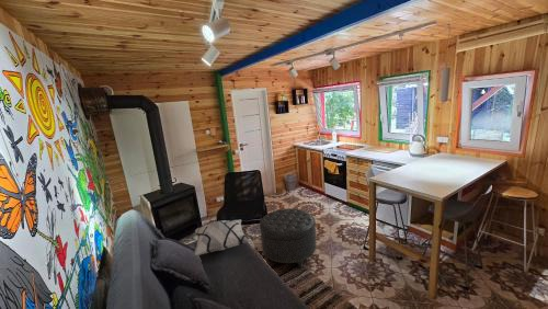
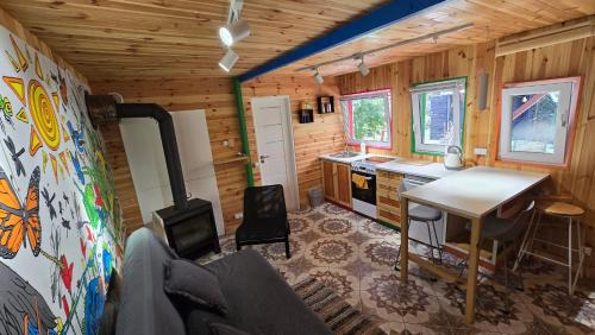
- ottoman [259,207,318,268]
- decorative pillow [193,219,251,256]
